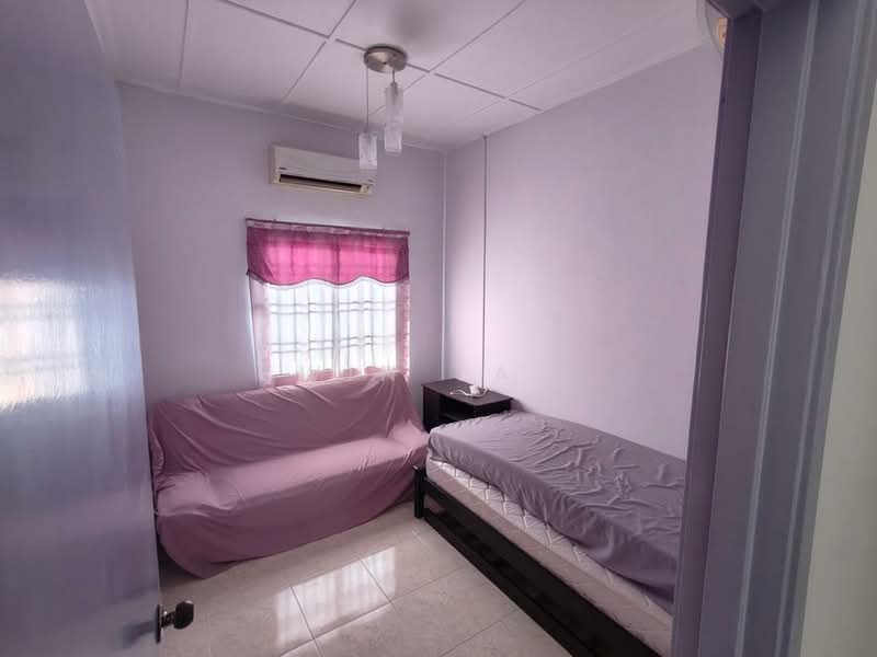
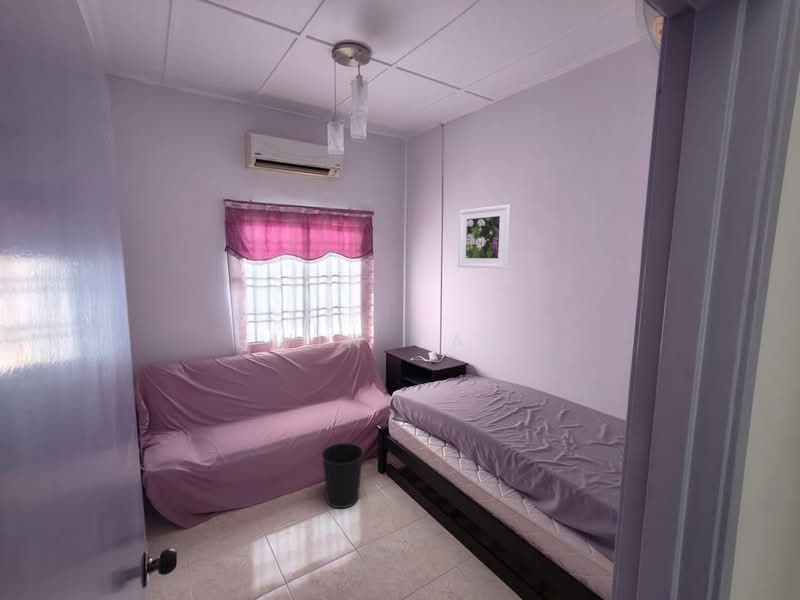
+ wastebasket [321,442,365,509]
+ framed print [457,204,511,270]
